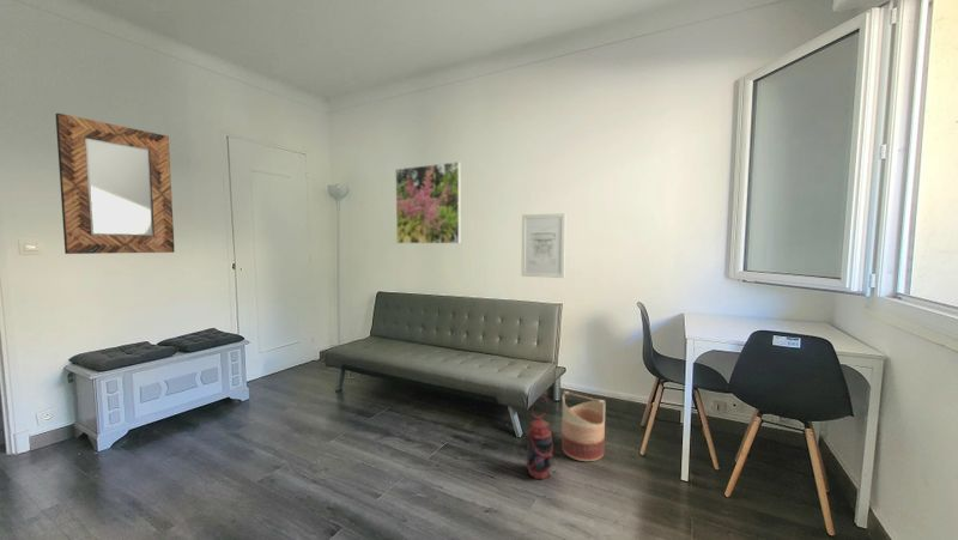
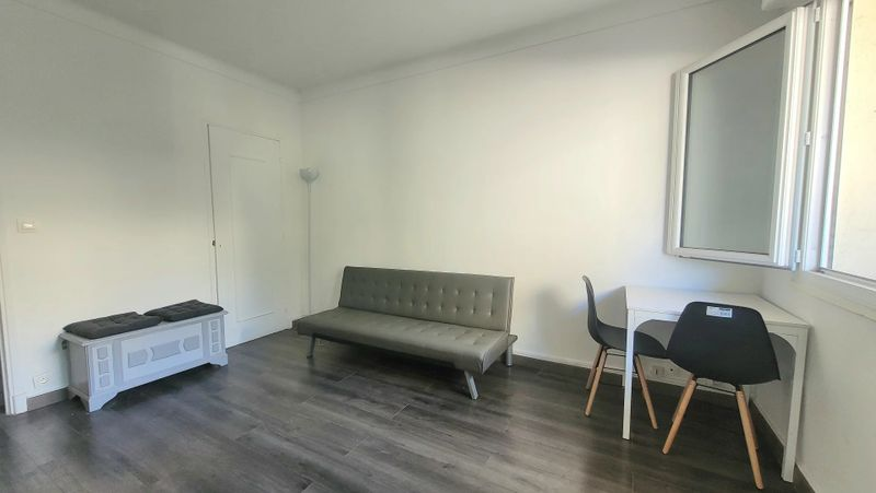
- wall art [520,212,566,279]
- lantern [526,395,554,480]
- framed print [394,160,462,244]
- basket [560,390,606,462]
- home mirror [54,113,176,255]
